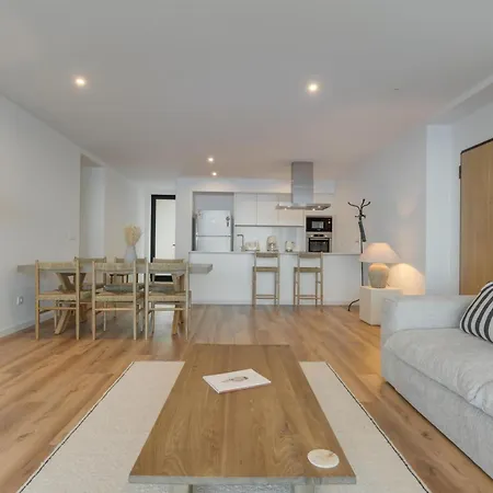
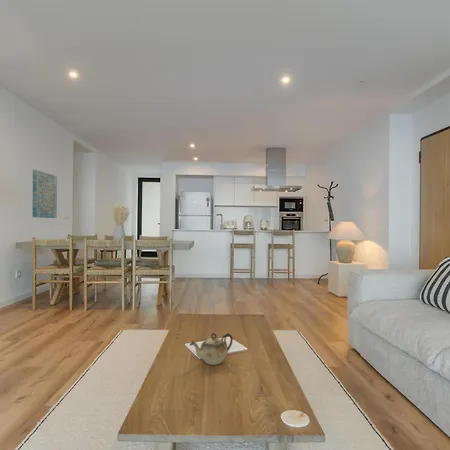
+ teapot [189,332,234,366]
+ wall art [32,169,58,219]
